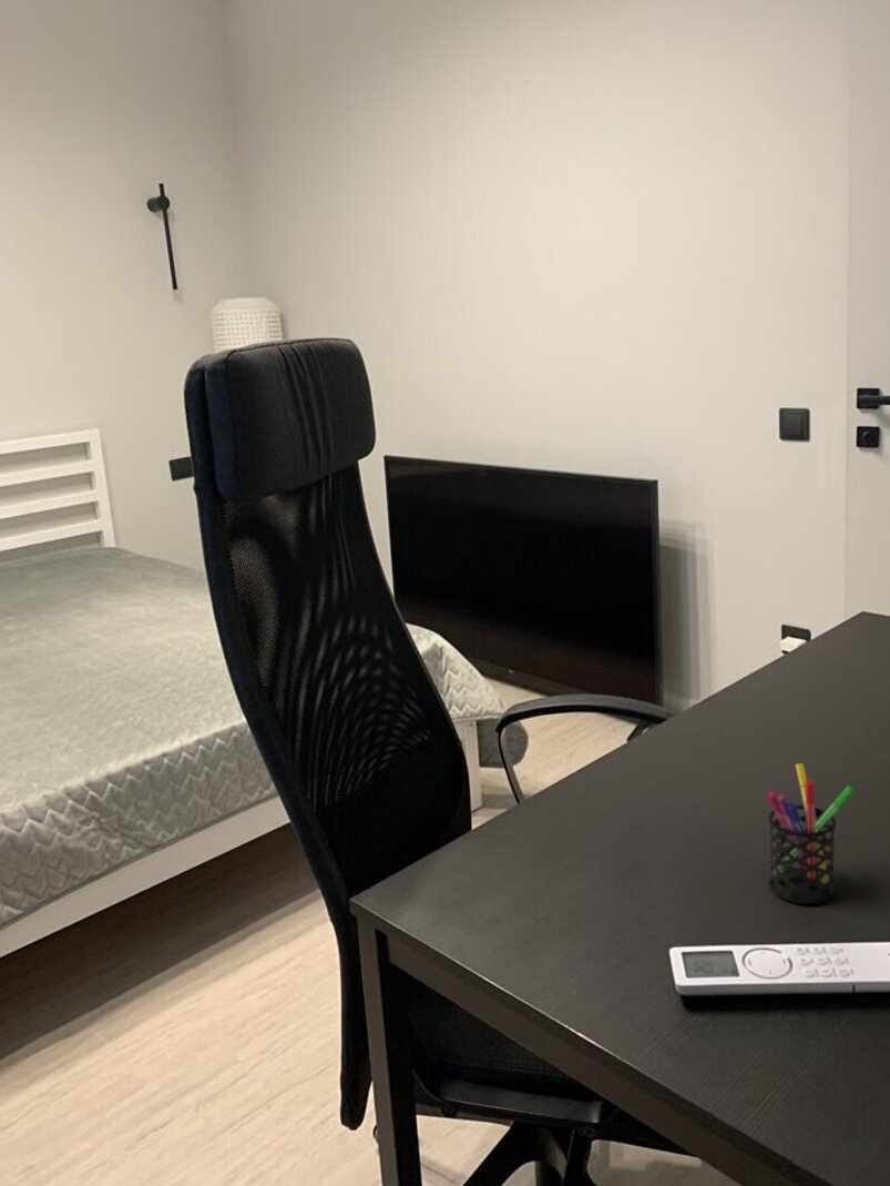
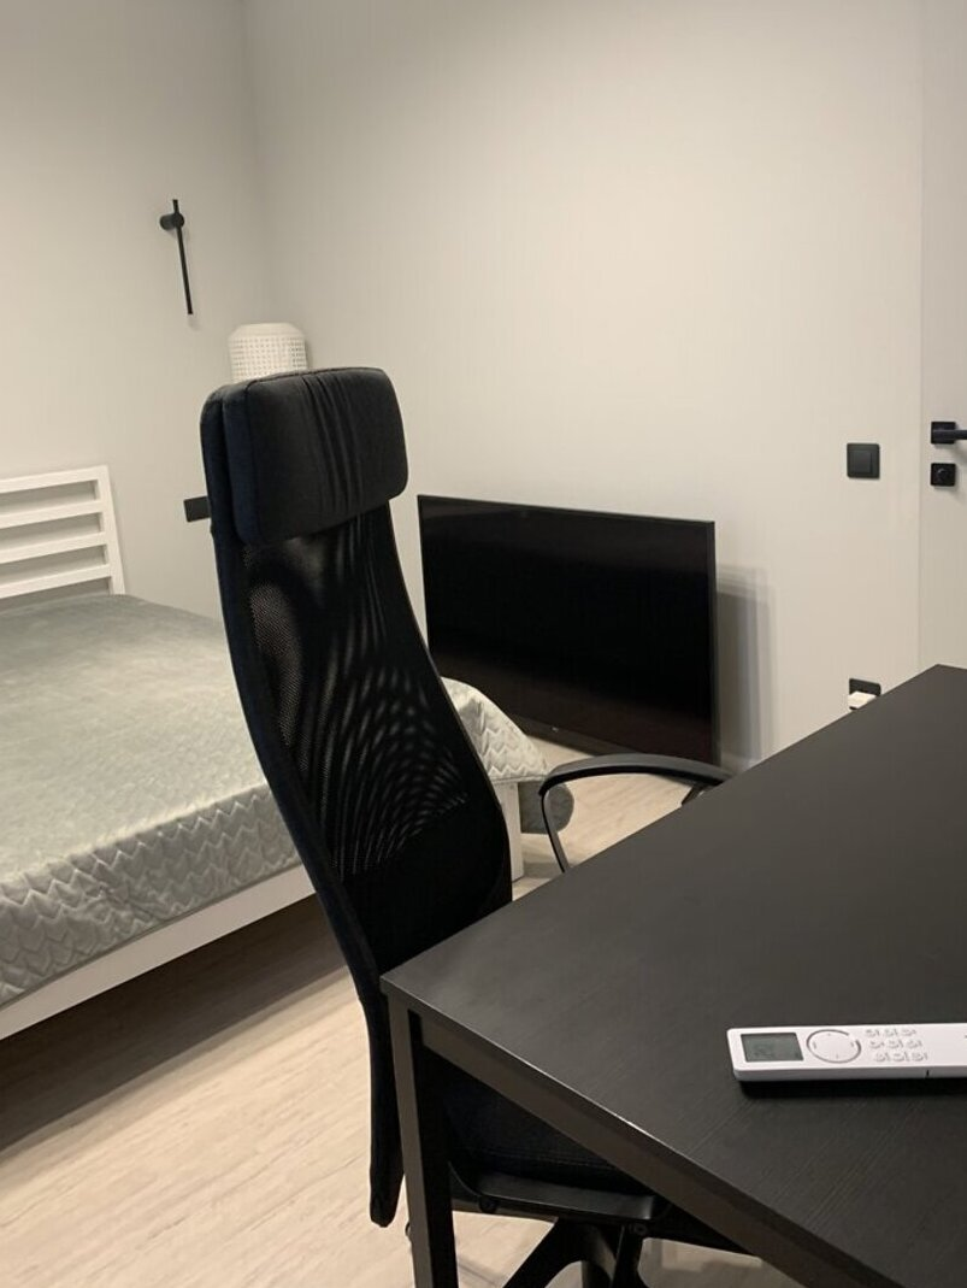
- pen holder [767,762,856,904]
